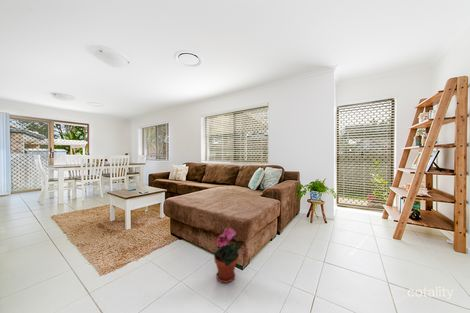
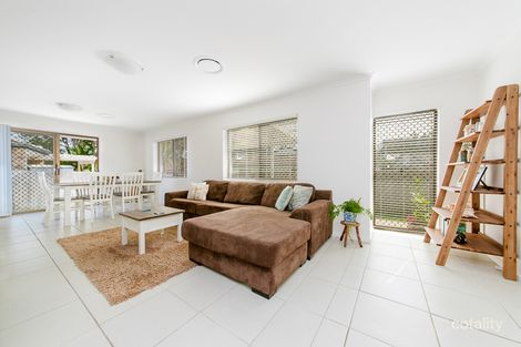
- potted plant [213,227,243,284]
